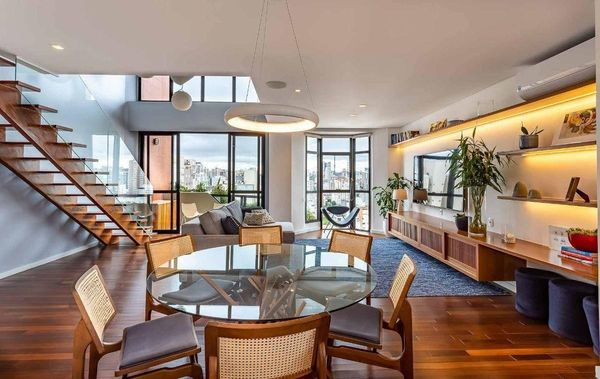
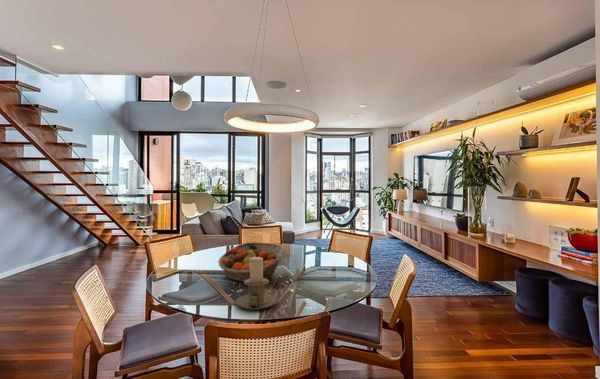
+ fruit basket [217,241,286,283]
+ candle holder [234,257,279,311]
